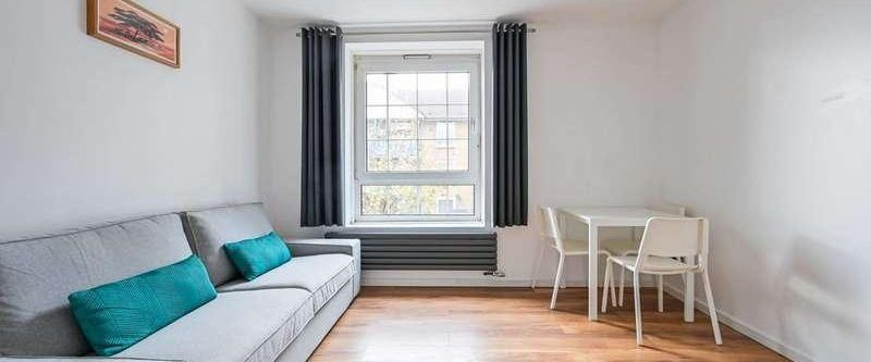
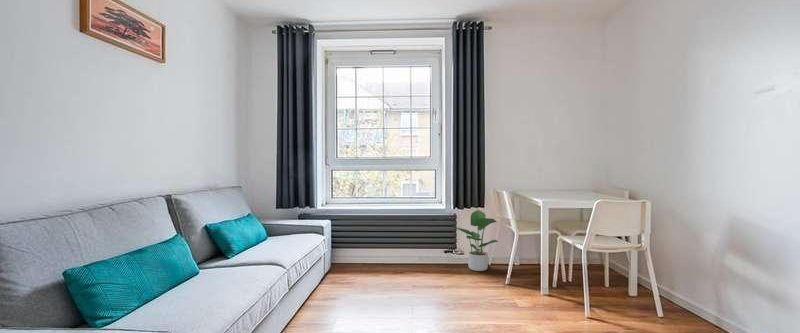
+ potted plant [454,209,499,272]
